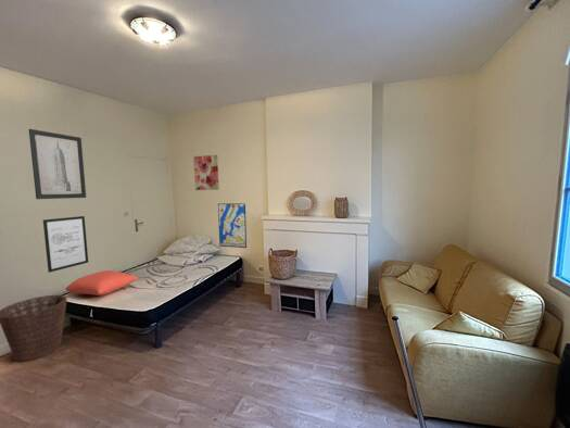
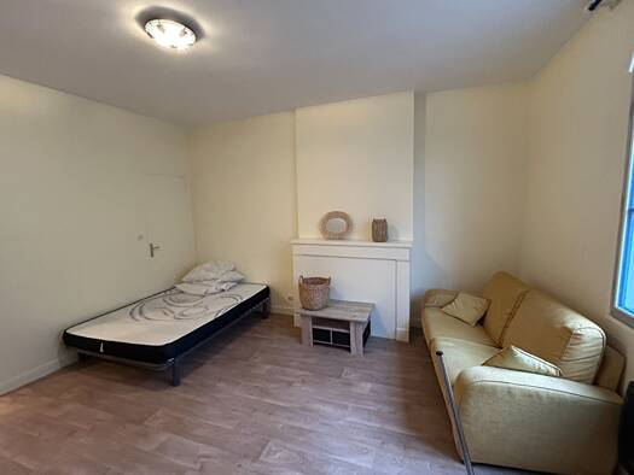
- wall art [192,154,220,191]
- cushion [65,269,139,297]
- wall art [42,215,89,274]
- wall art [217,202,248,249]
- wall art [28,128,87,200]
- basket [0,294,68,363]
